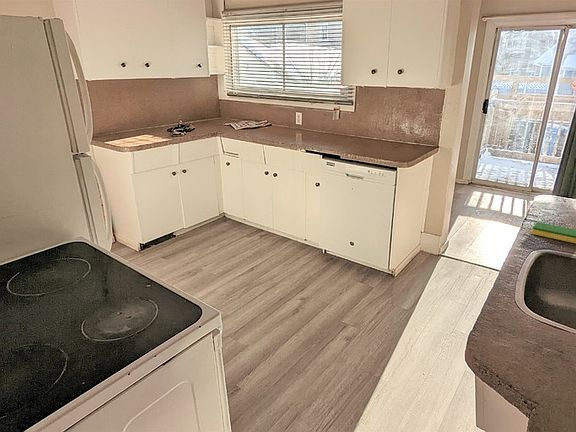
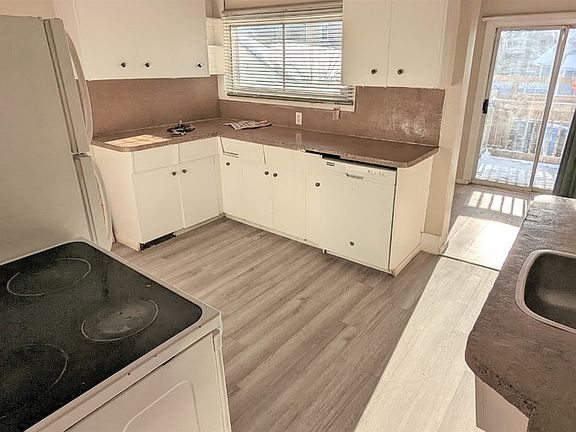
- dish sponge [531,221,576,244]
